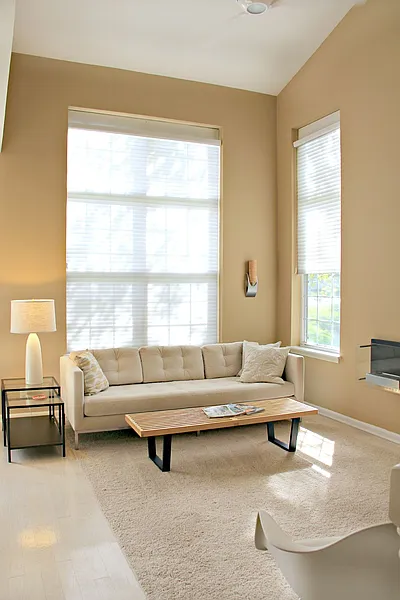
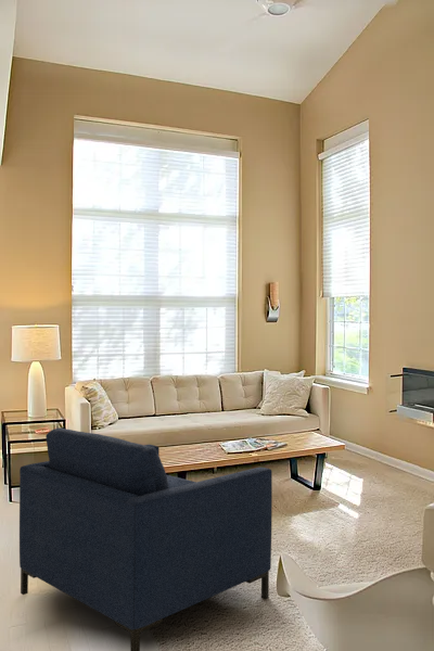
+ chair [18,426,273,651]
